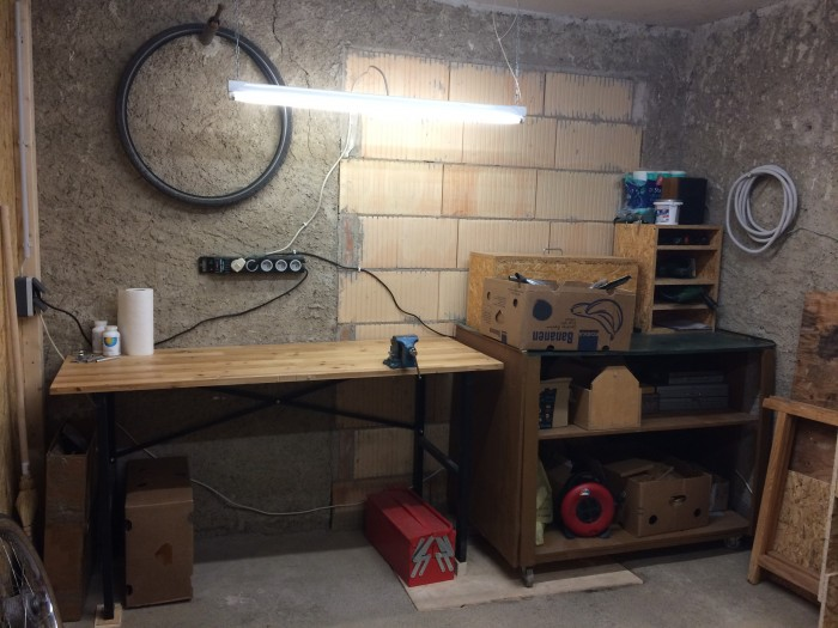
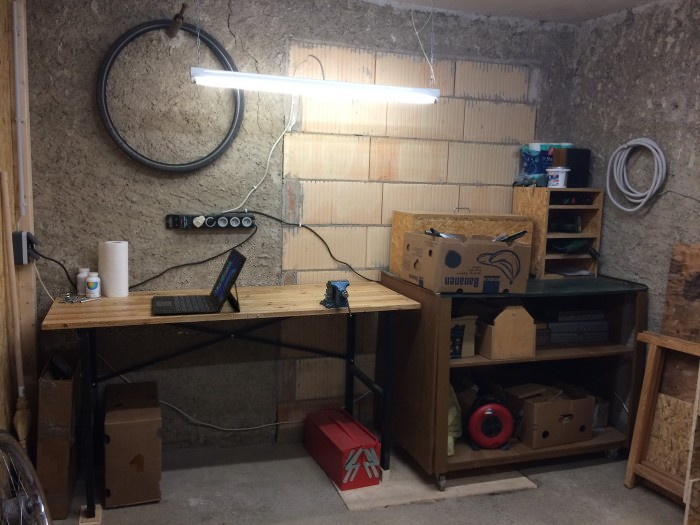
+ laptop [152,247,248,315]
